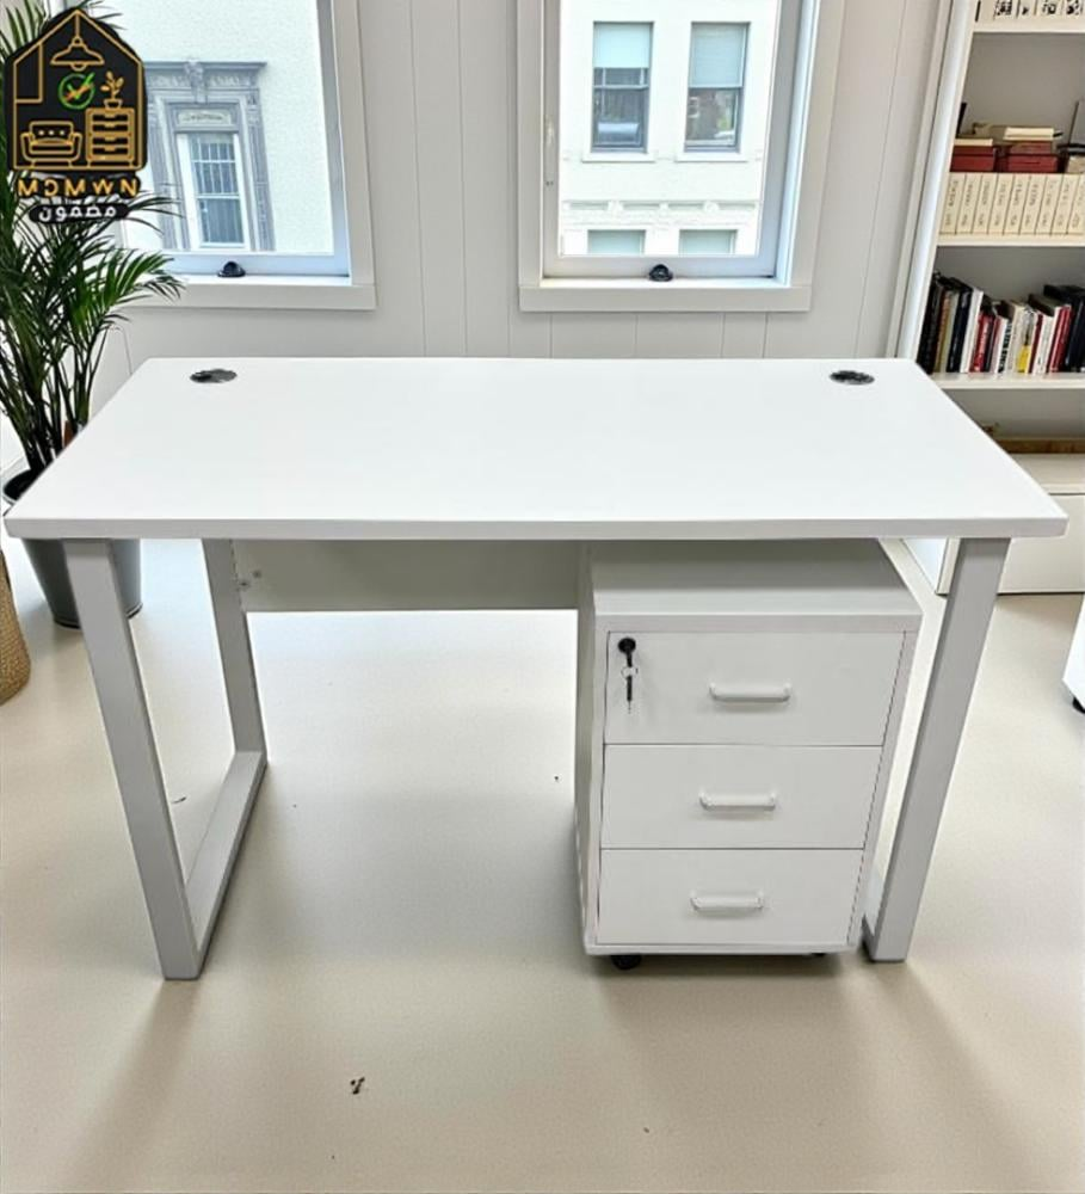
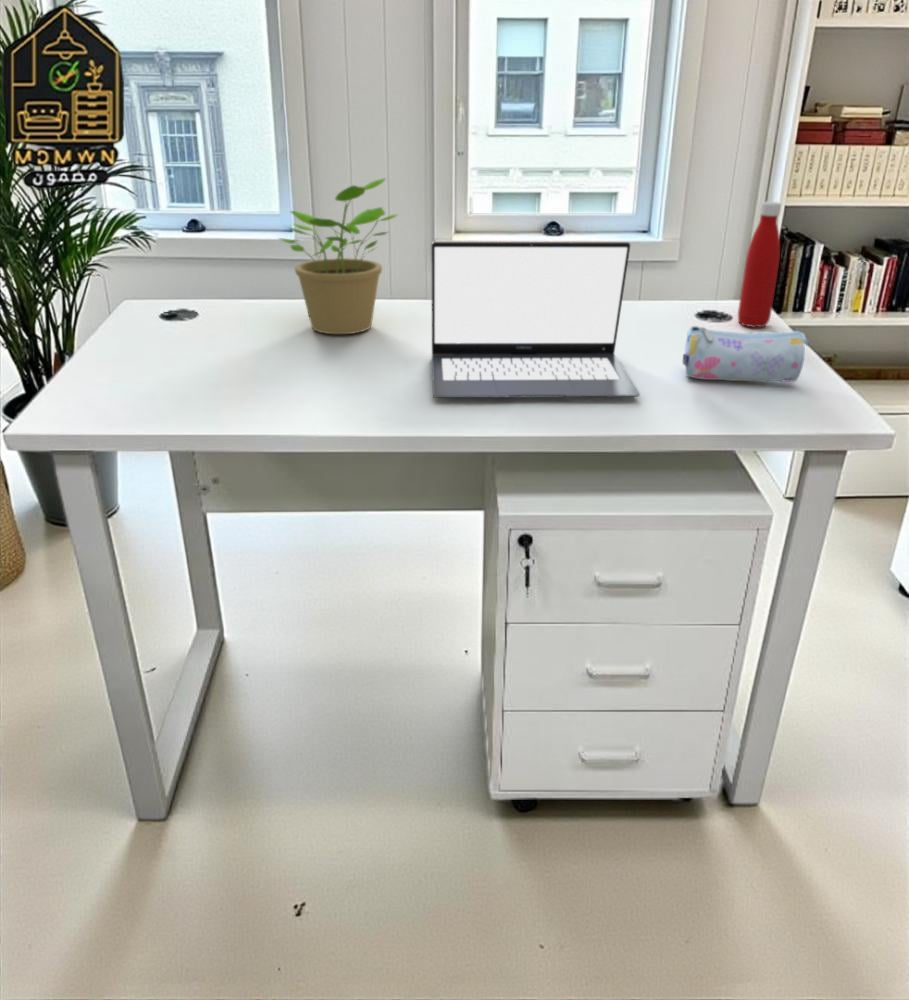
+ potted plant [277,177,401,335]
+ laptop [430,241,641,399]
+ bottle [737,201,782,329]
+ pencil case [682,325,809,383]
